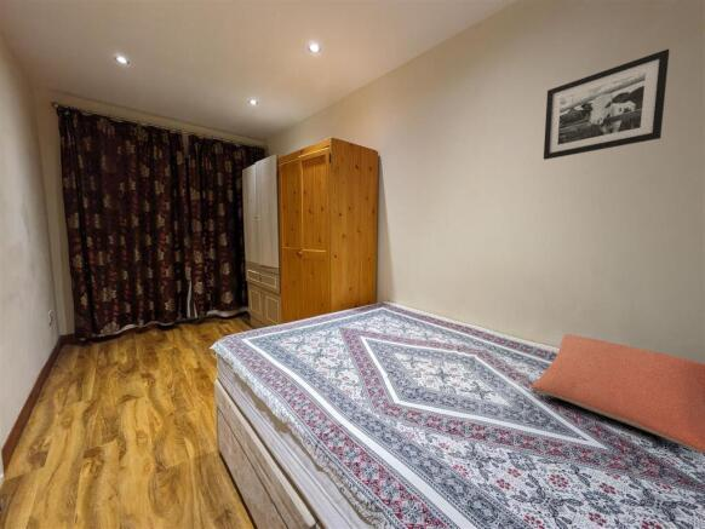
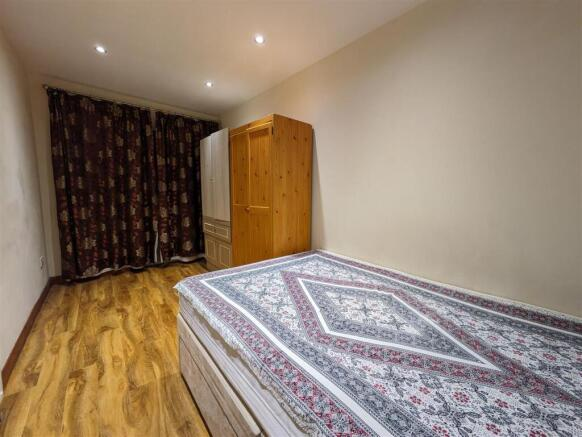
- pillow [529,333,705,454]
- picture frame [543,47,670,161]
